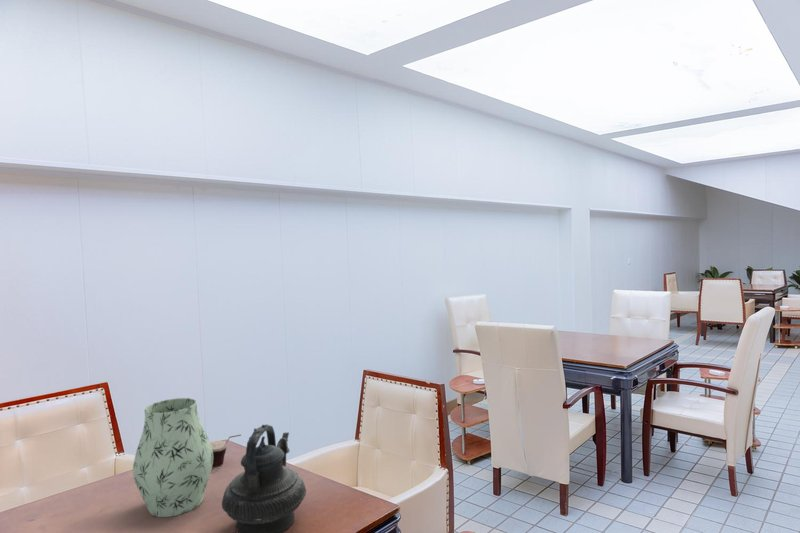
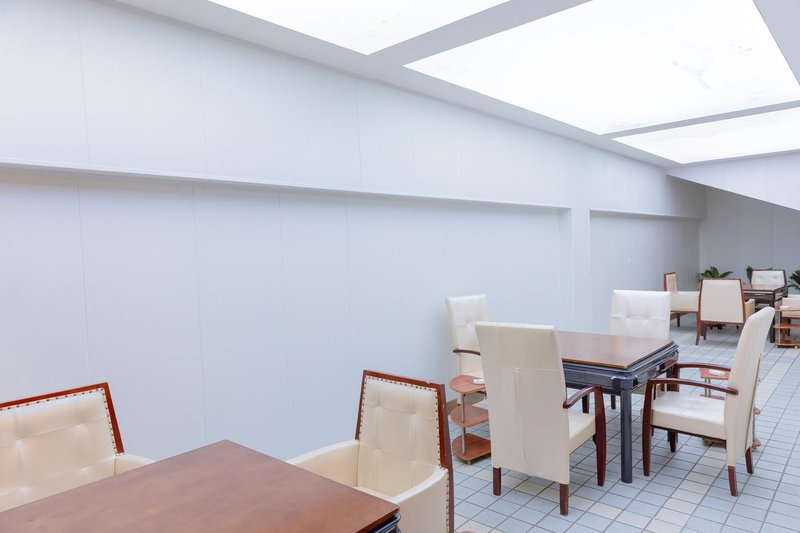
- vase [132,397,213,518]
- cup [210,434,242,467]
- teapot [221,423,307,533]
